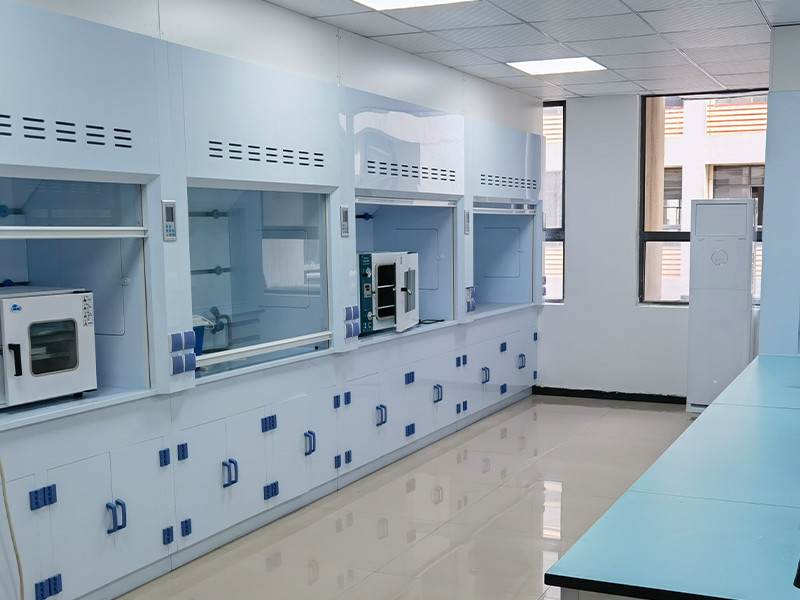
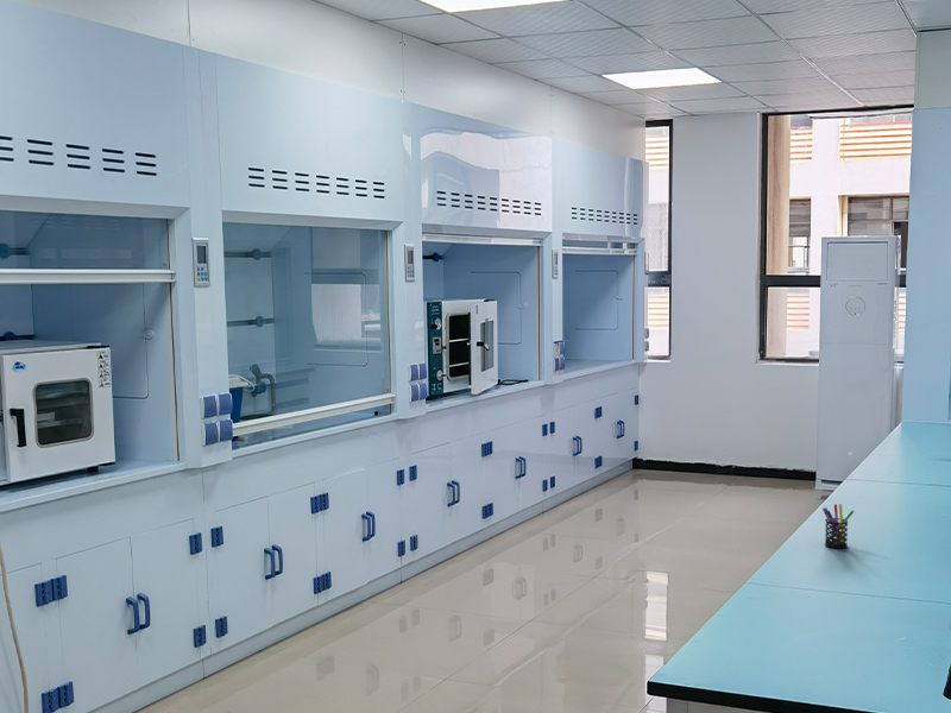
+ pen holder [821,503,855,549]
